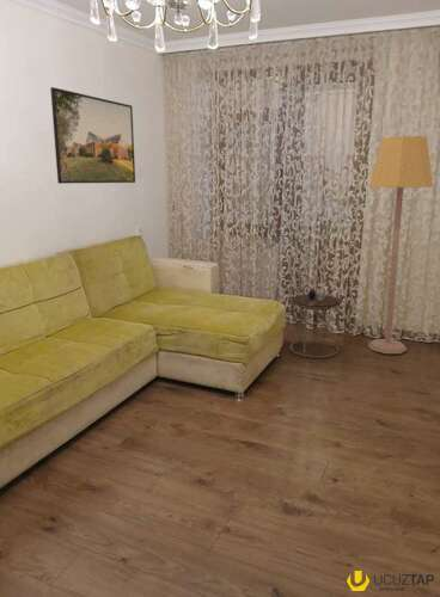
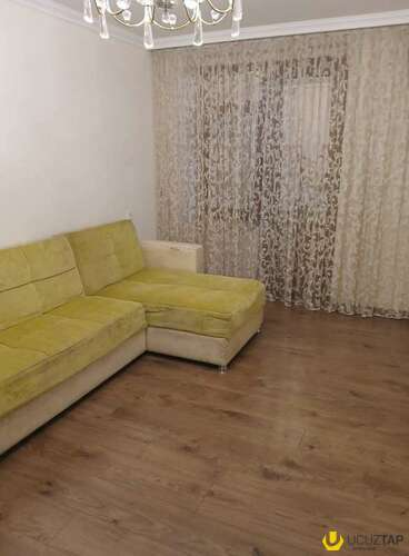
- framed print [49,86,136,185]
- lamp [367,135,434,355]
- side table [288,283,342,358]
